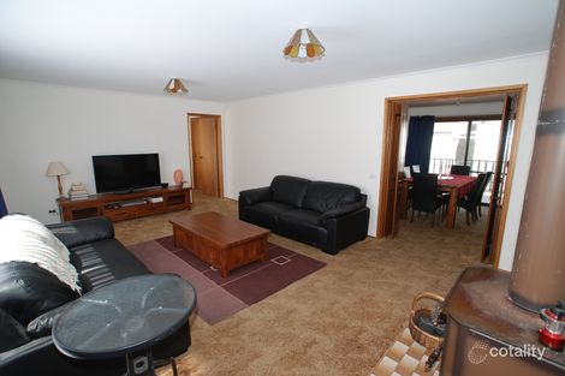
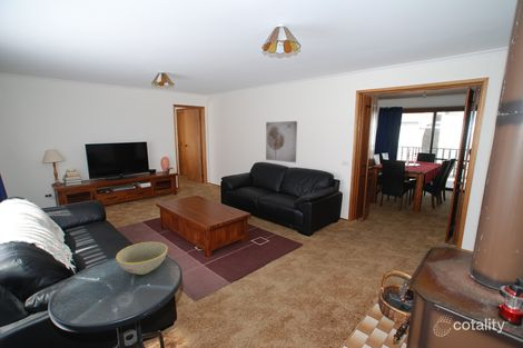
+ bowl [115,241,169,276]
+ wall art [265,120,298,163]
